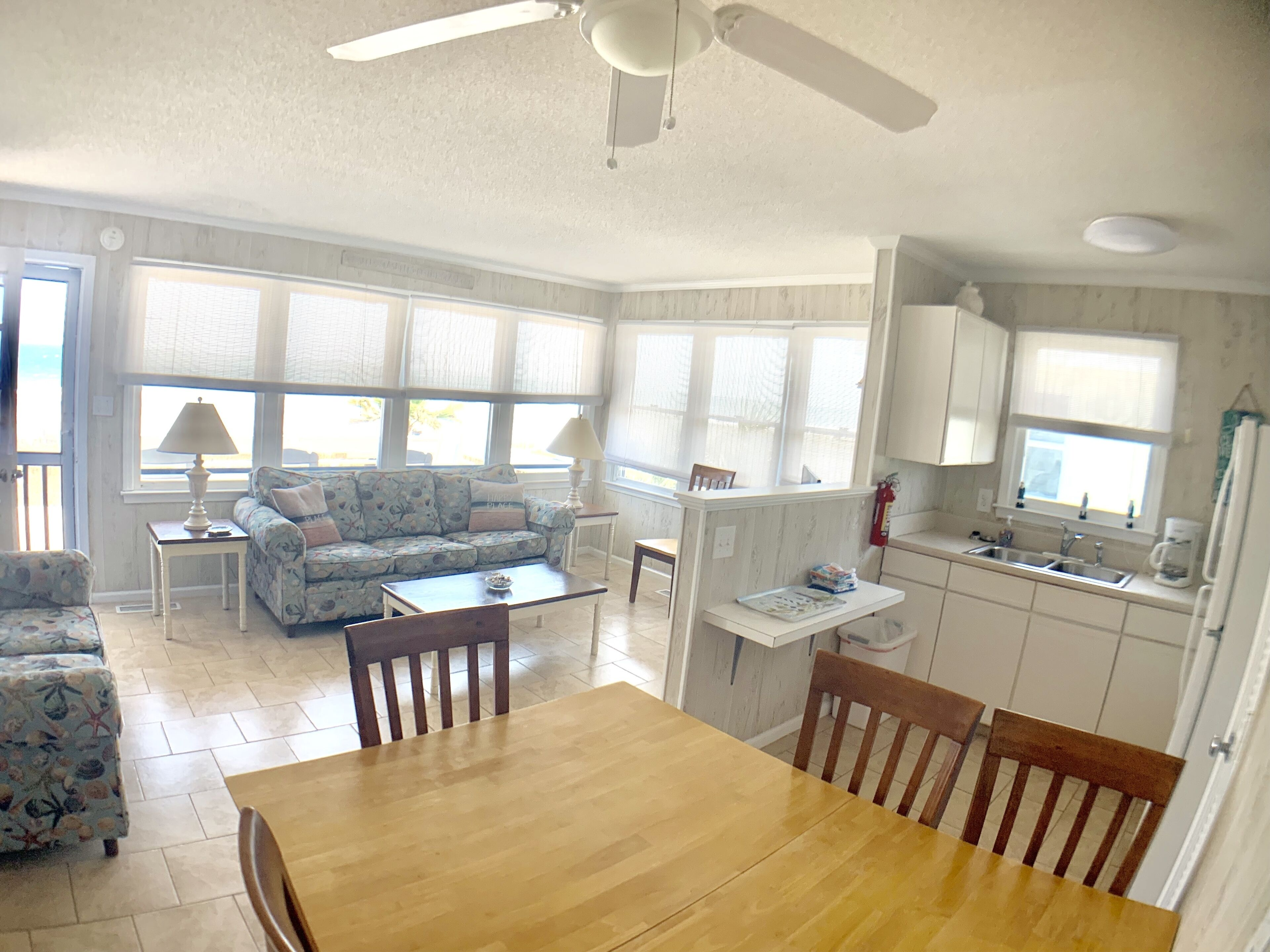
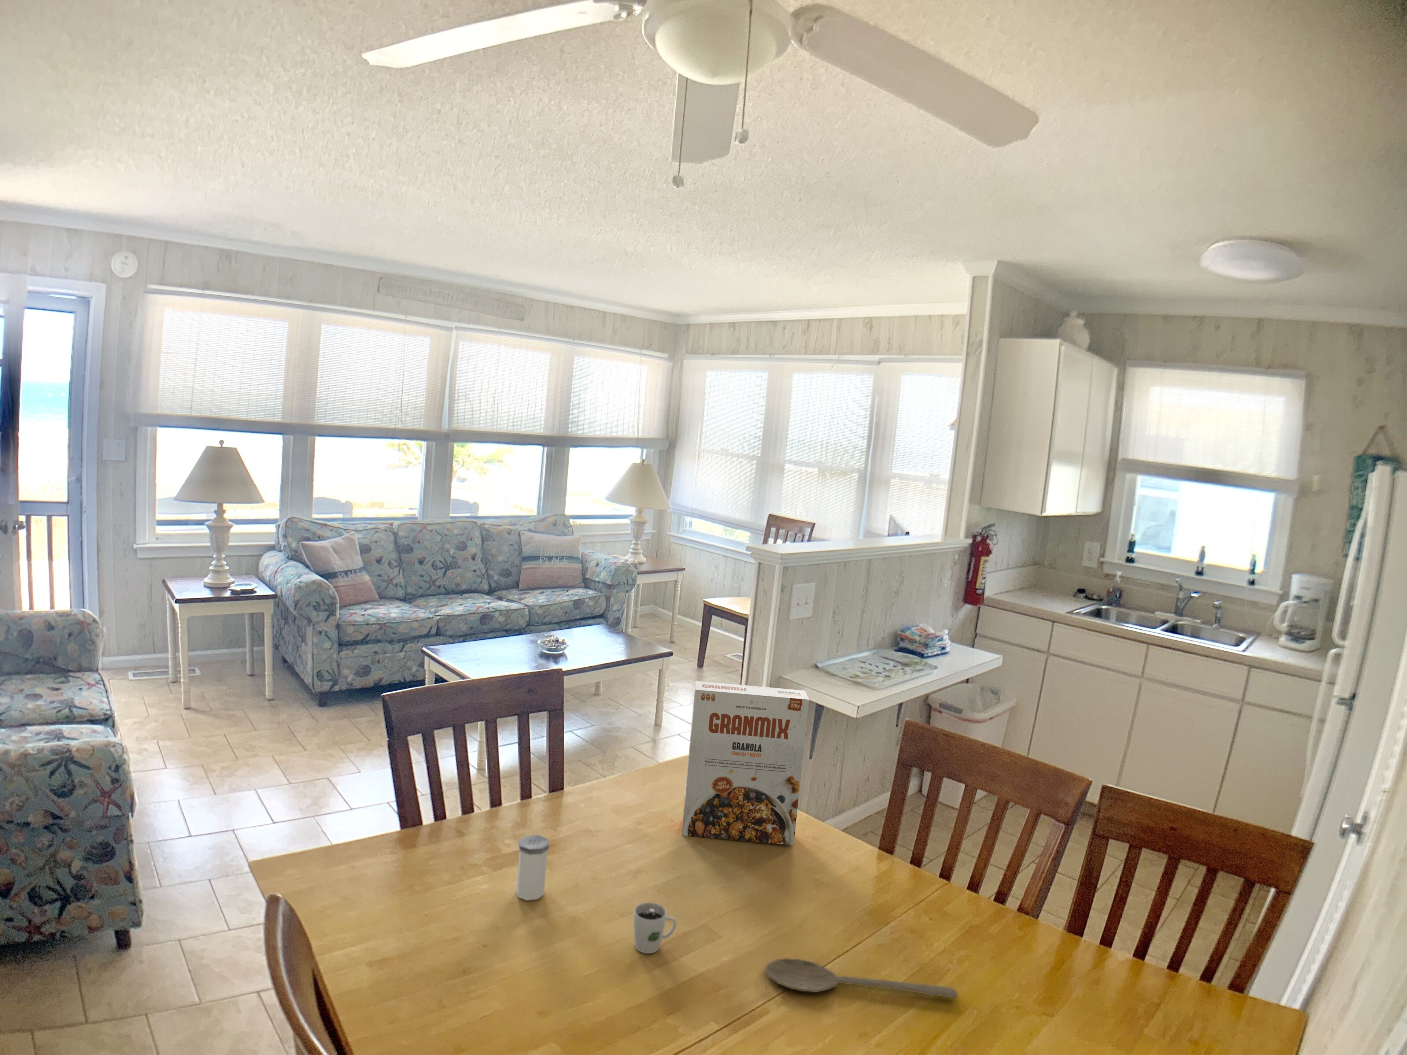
+ wooden spoon [764,957,958,998]
+ cup [634,902,677,954]
+ salt shaker [516,834,550,901]
+ cereal box [681,680,810,846]
